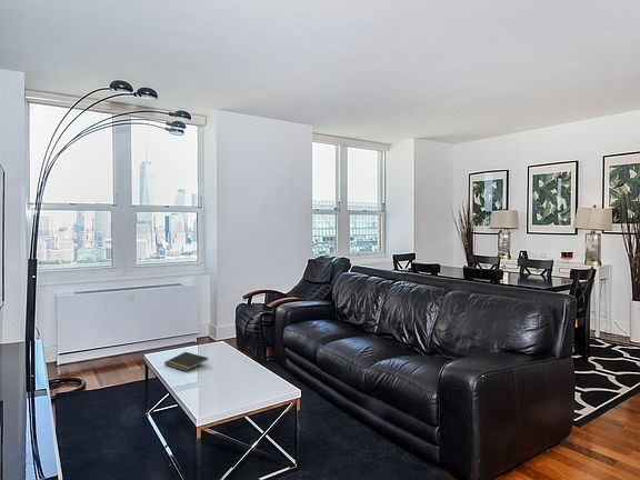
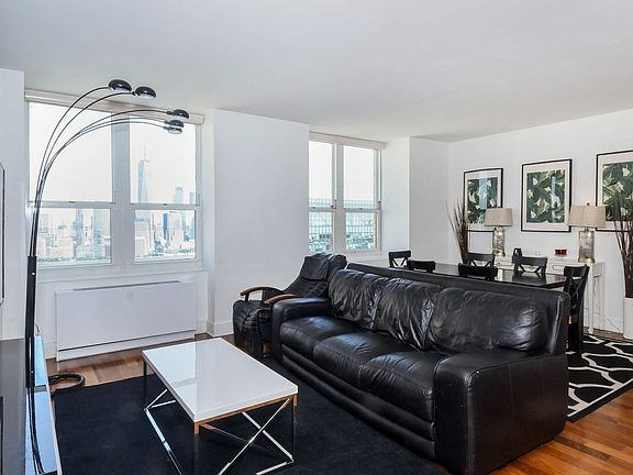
- notepad [163,351,209,372]
